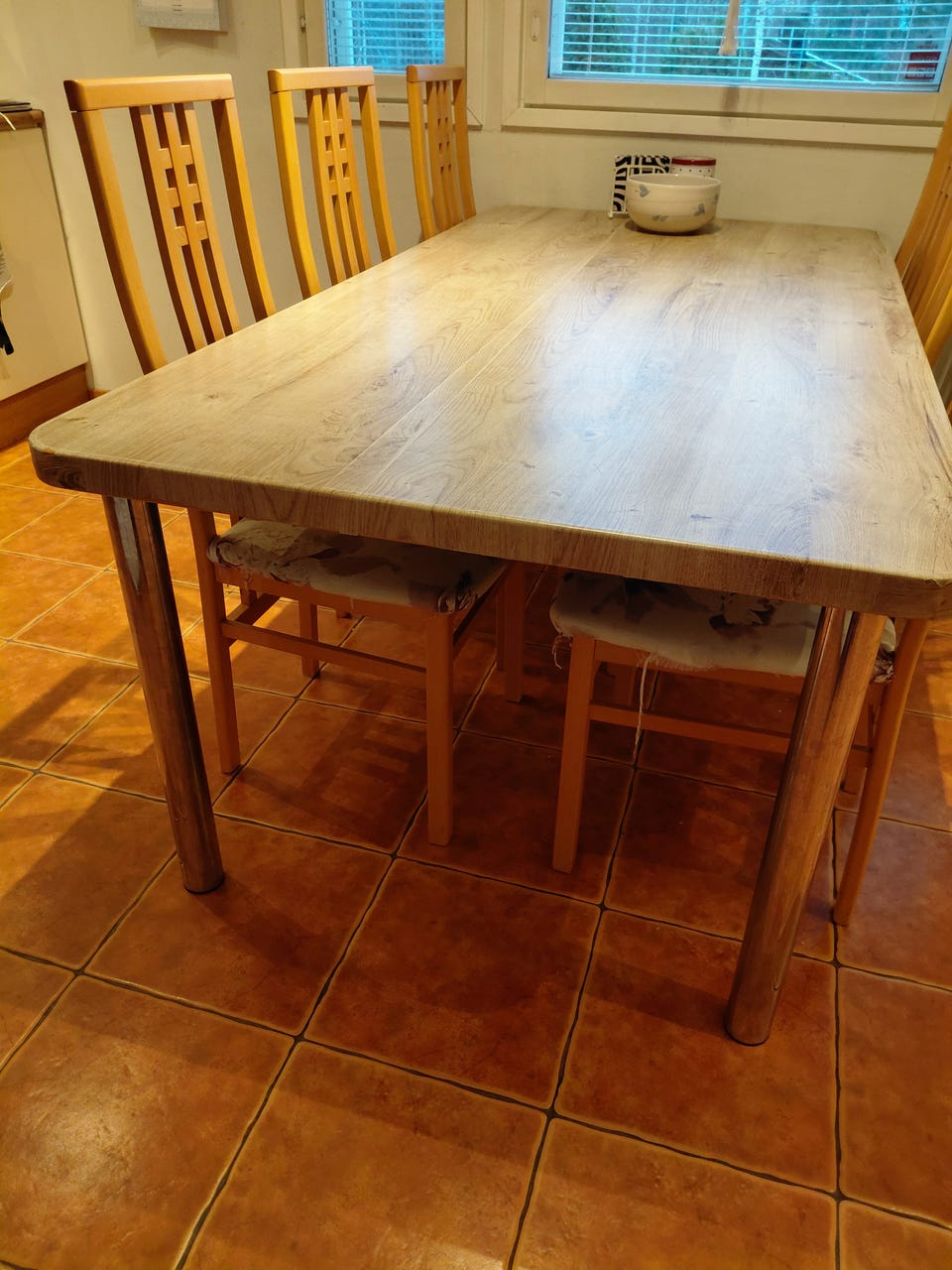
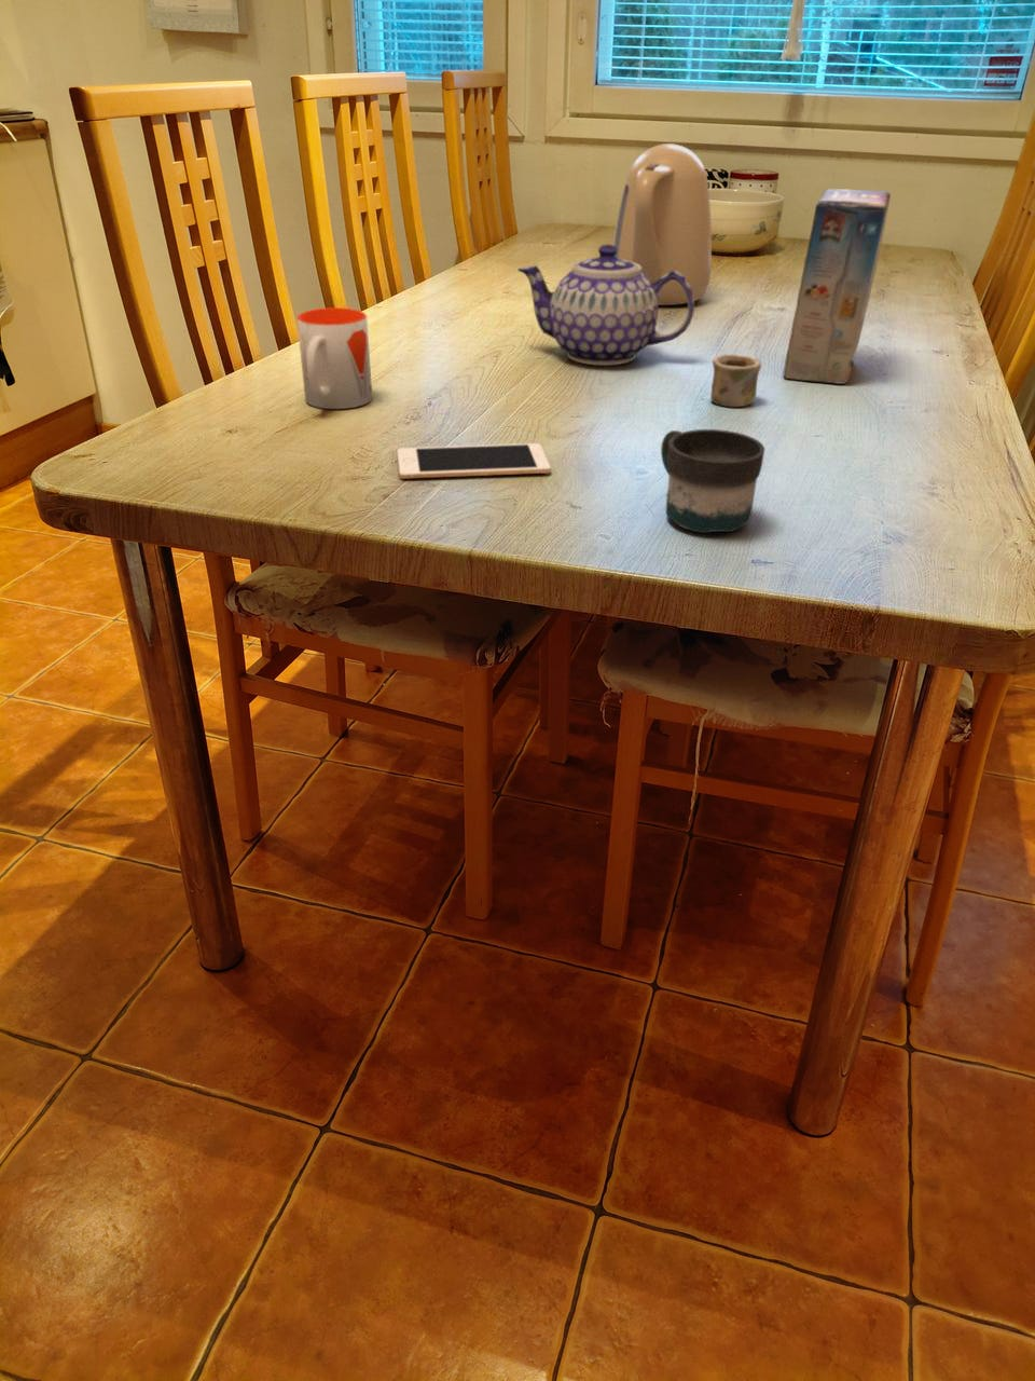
+ mug [660,428,765,534]
+ kettle [612,142,712,307]
+ cereal box [710,188,891,408]
+ mug [296,307,373,410]
+ cell phone [397,443,551,481]
+ teapot [516,242,696,366]
